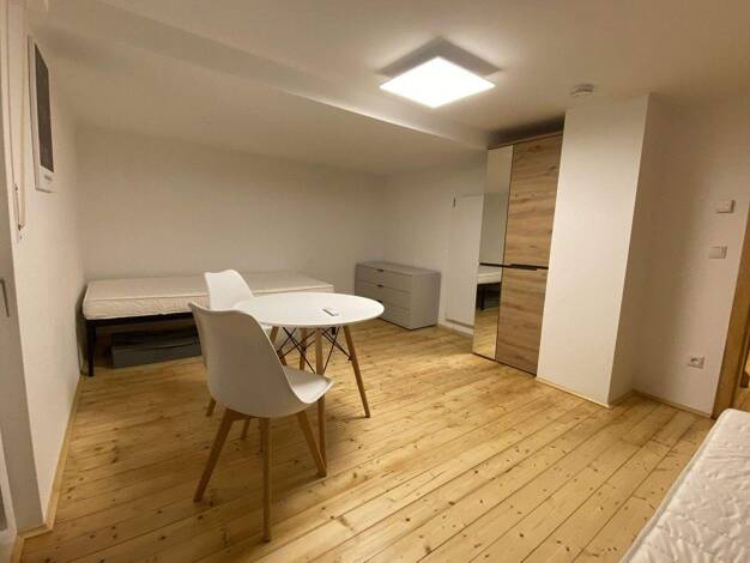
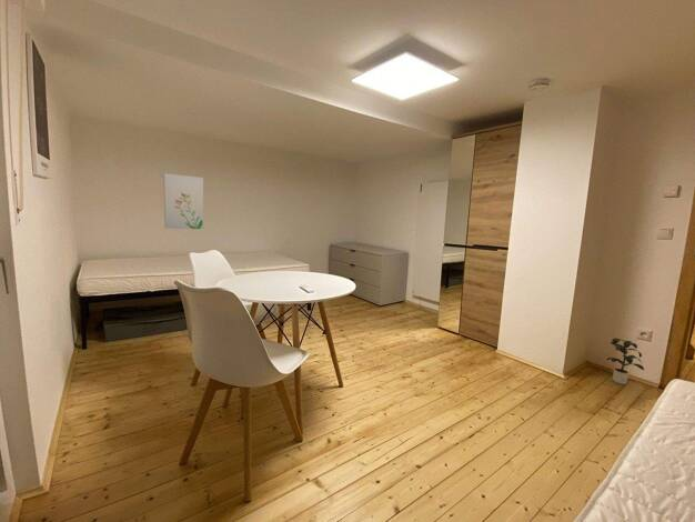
+ potted plant [606,337,645,385]
+ wall art [162,172,204,230]
